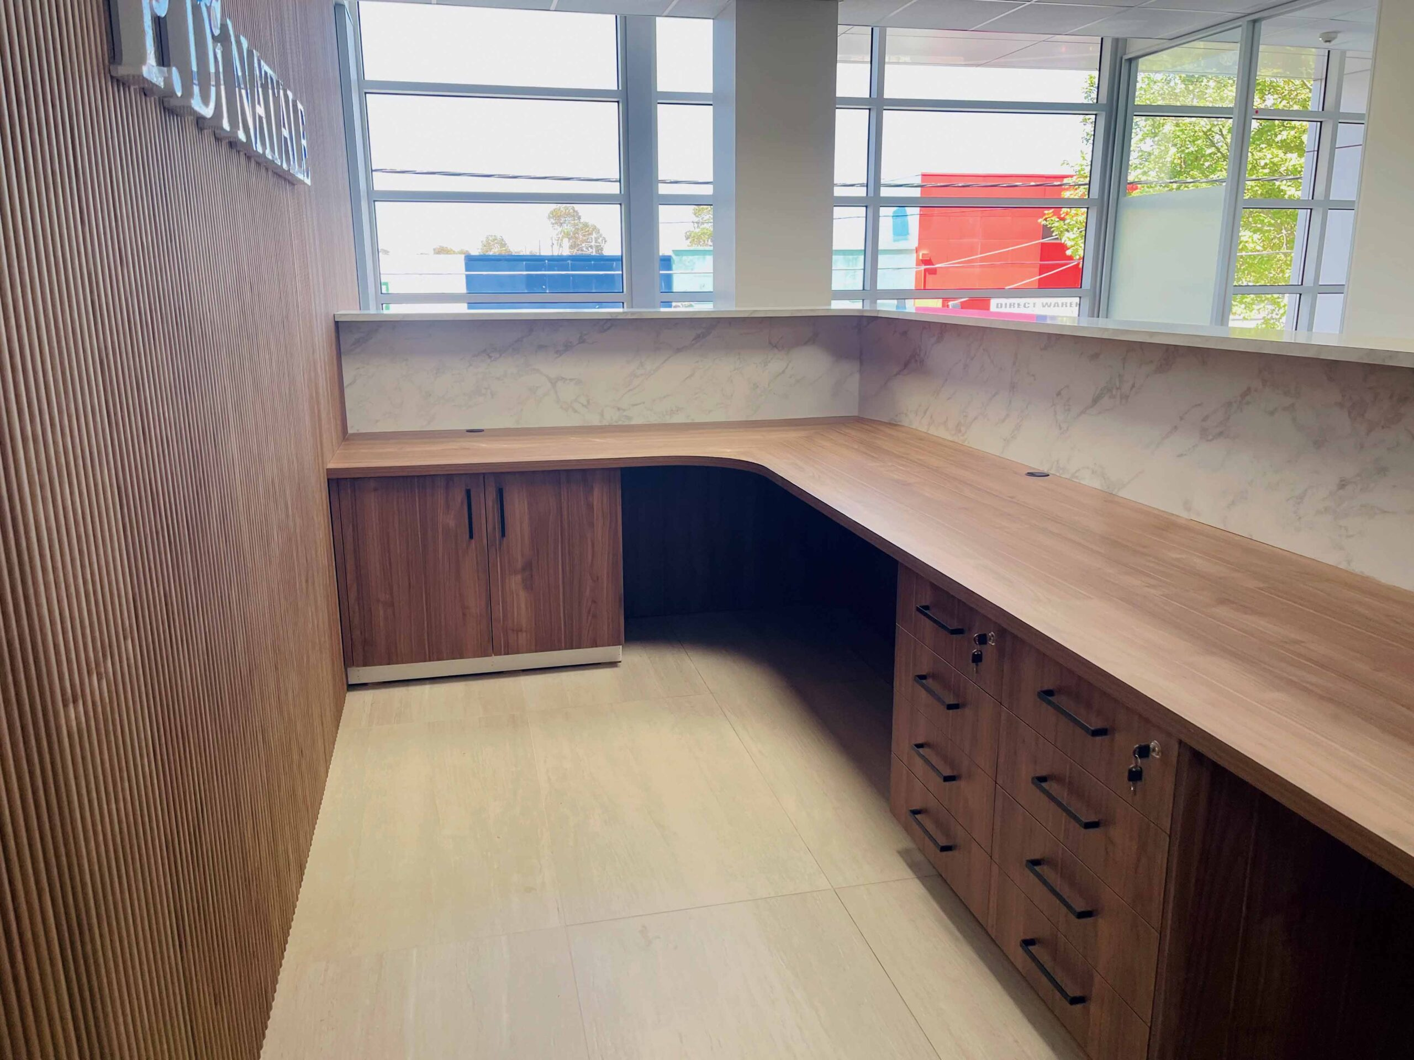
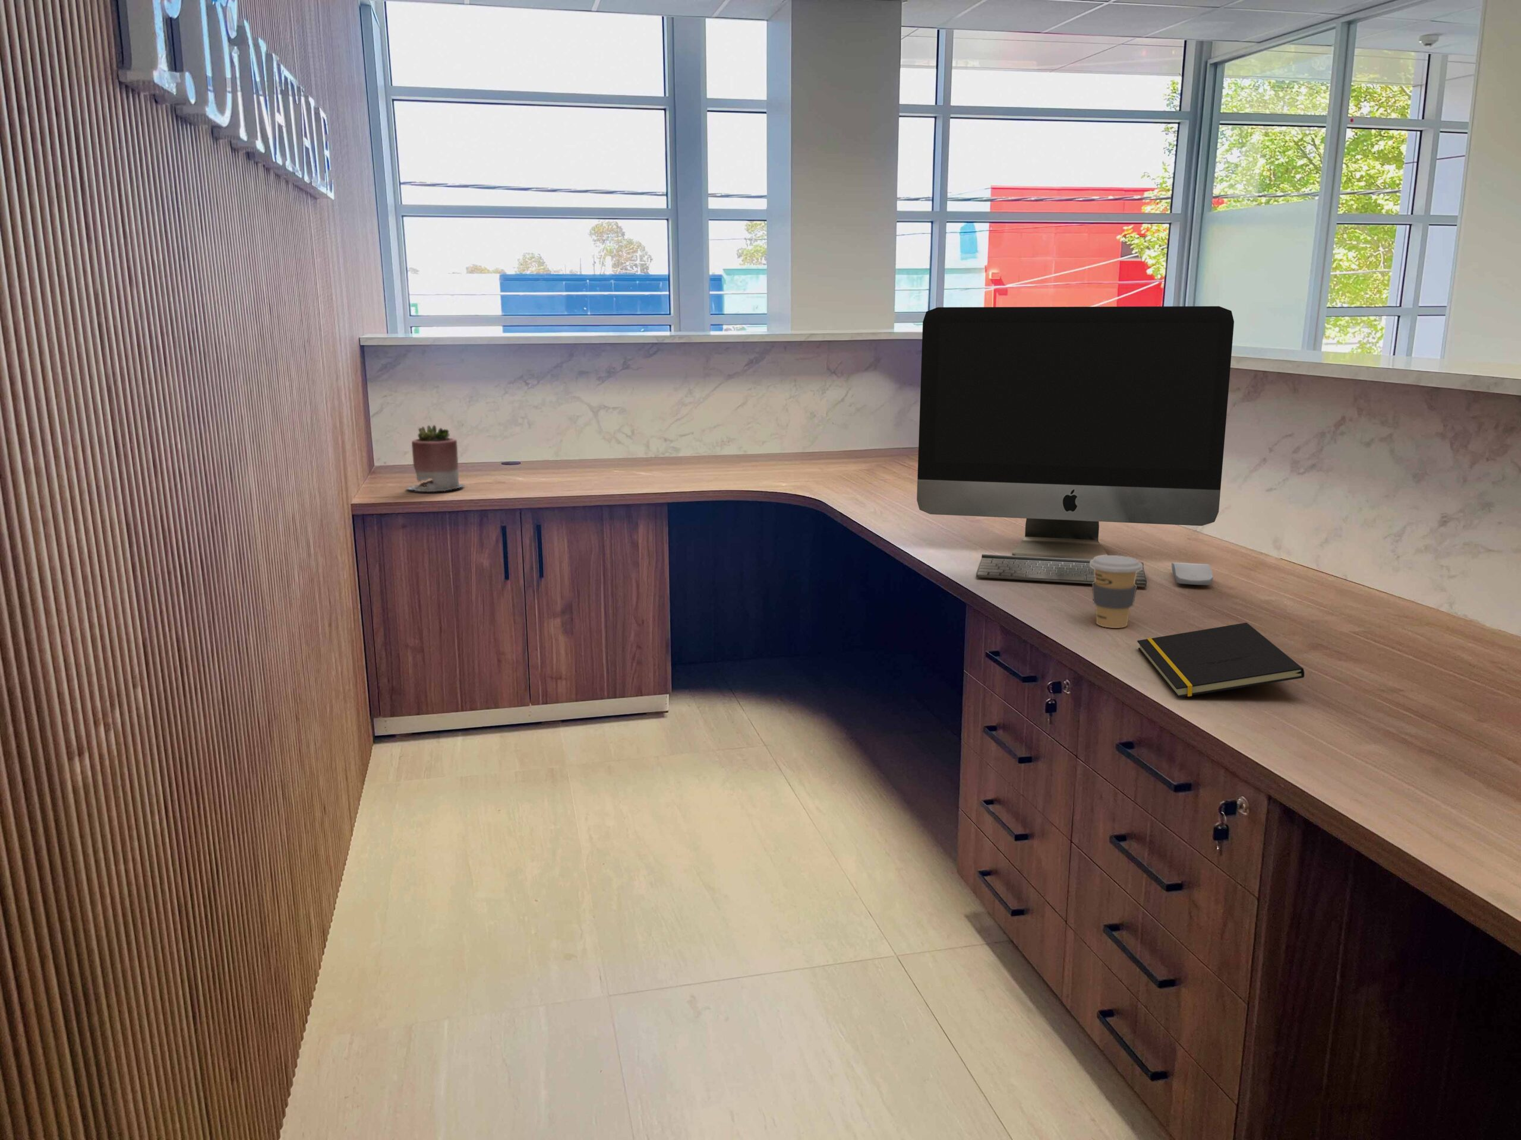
+ notepad [1137,623,1304,698]
+ succulent planter [406,425,465,492]
+ coffee cup [1090,554,1143,629]
+ computer monitor [916,305,1235,587]
